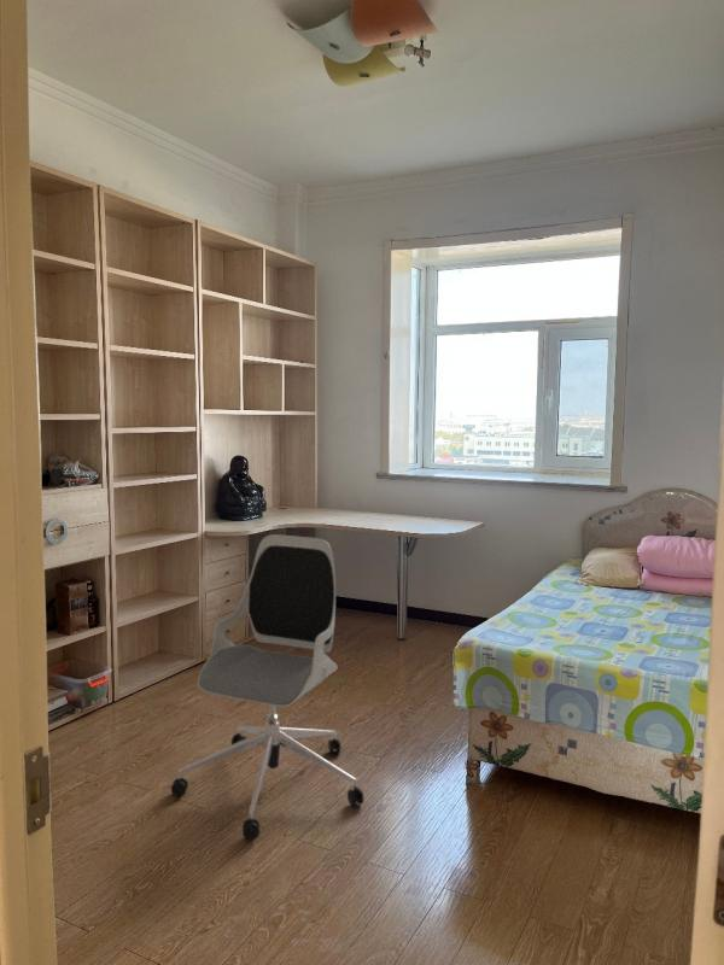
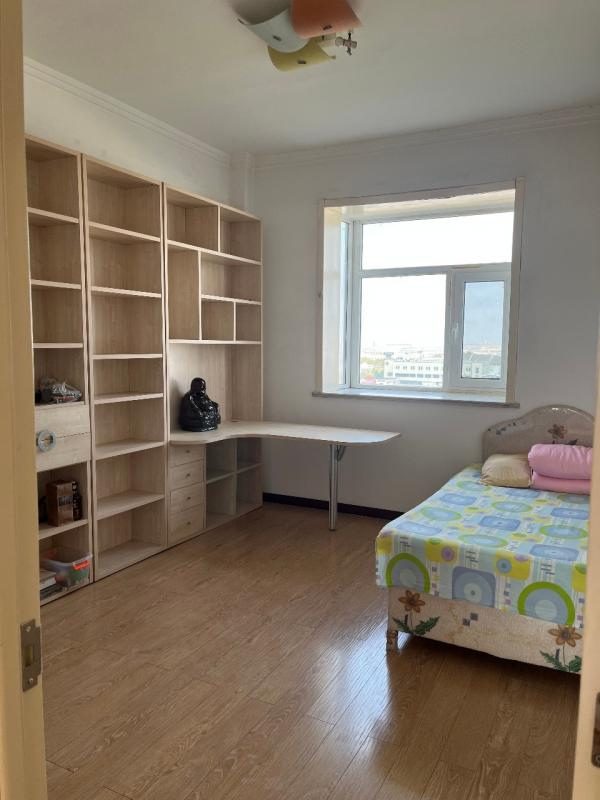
- office chair [170,533,364,841]
